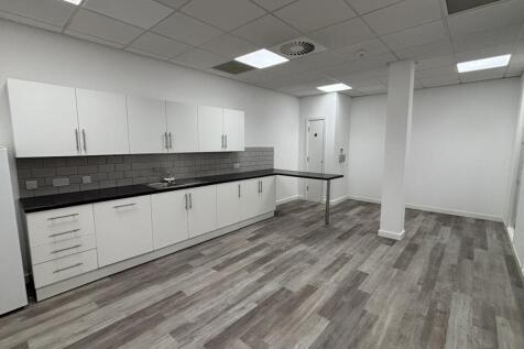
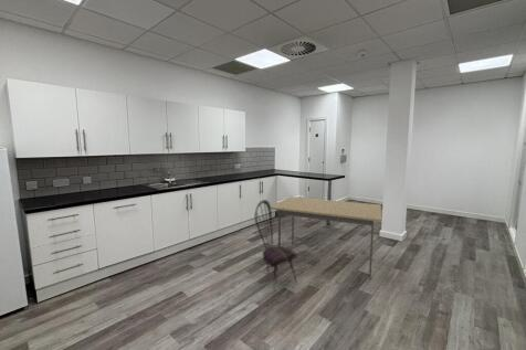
+ dining table [271,195,382,280]
+ dining chair [253,199,298,293]
